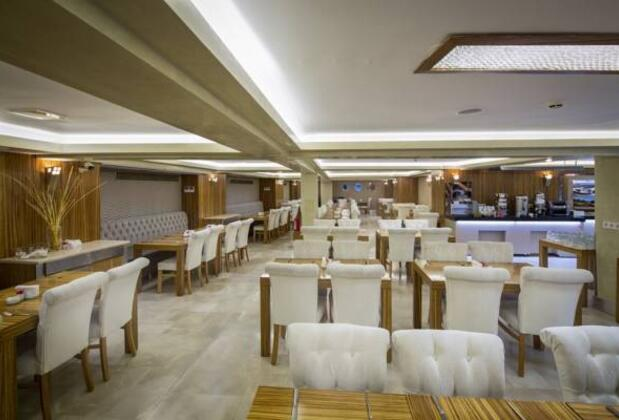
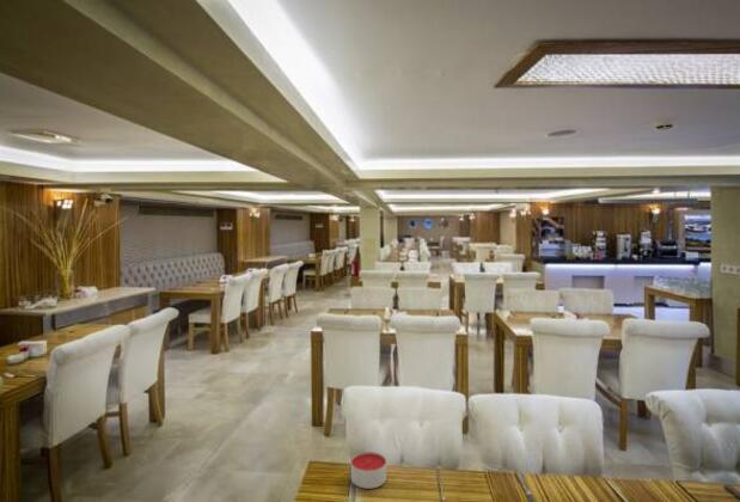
+ candle [350,451,387,490]
